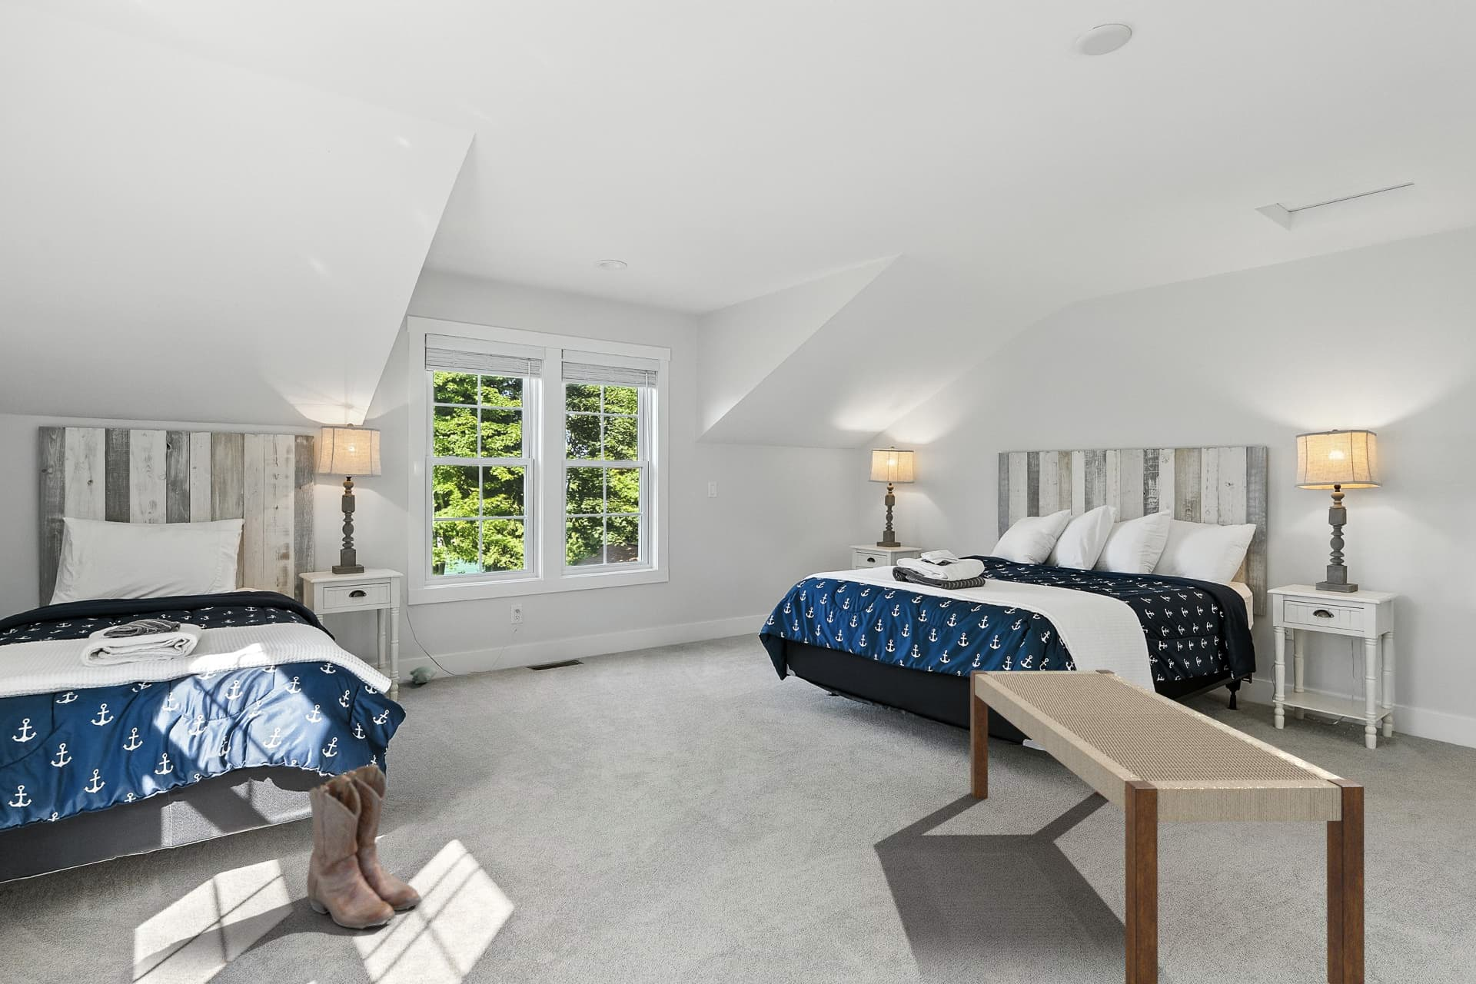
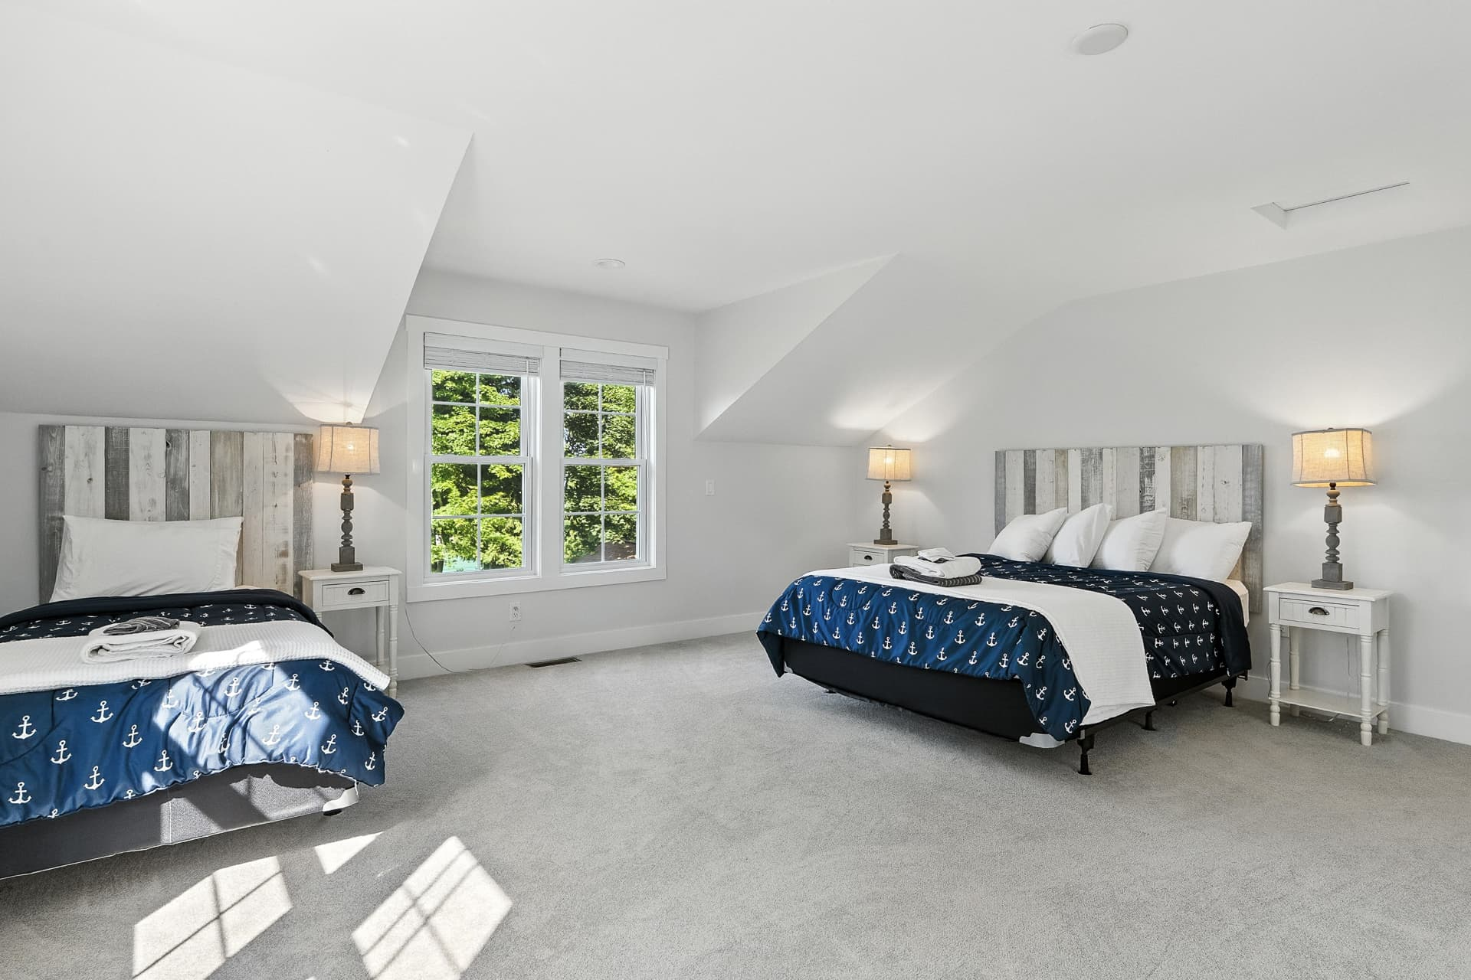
- boots [306,763,422,930]
- plush toy [409,666,439,684]
- bench [970,669,1365,984]
